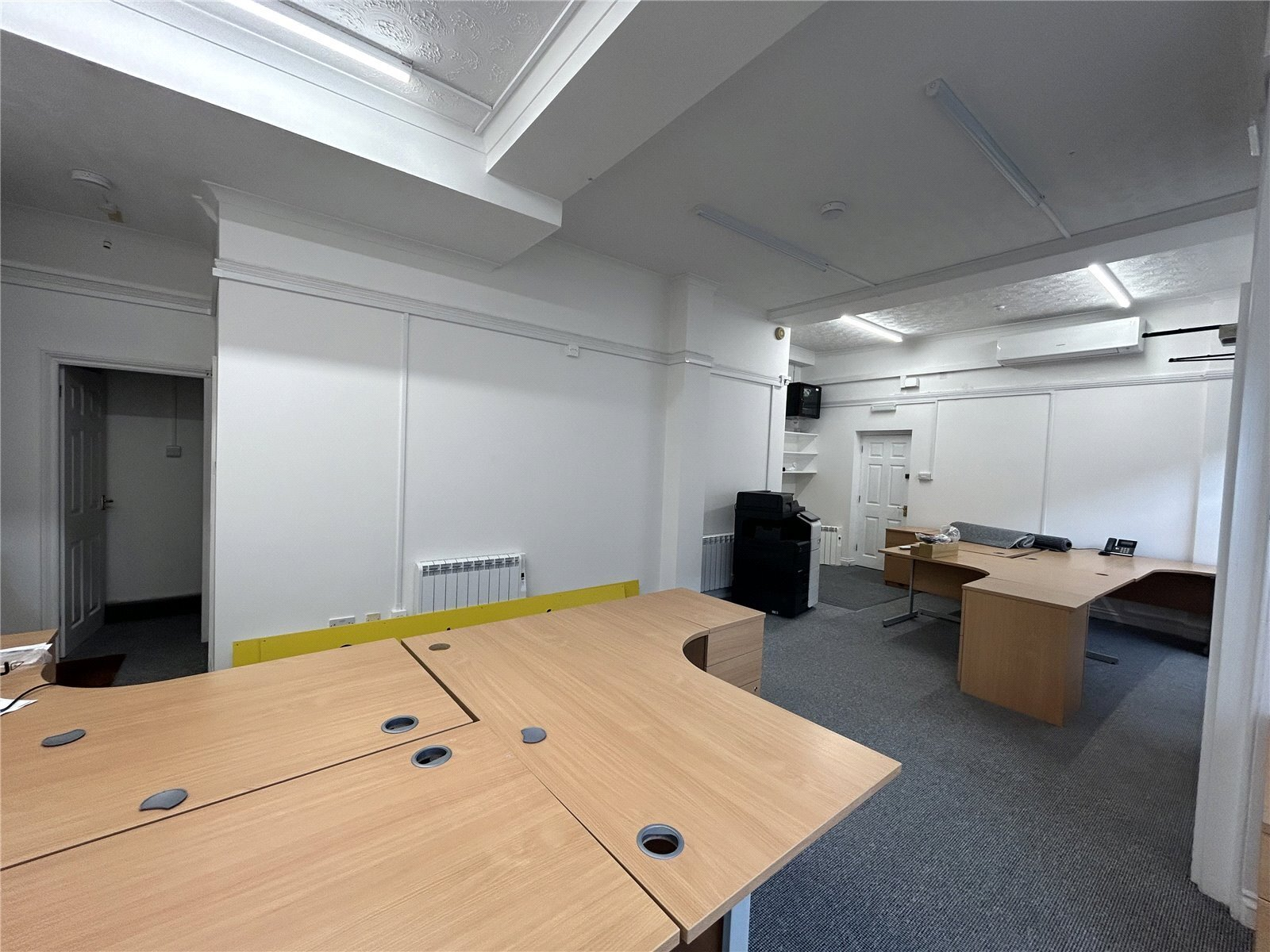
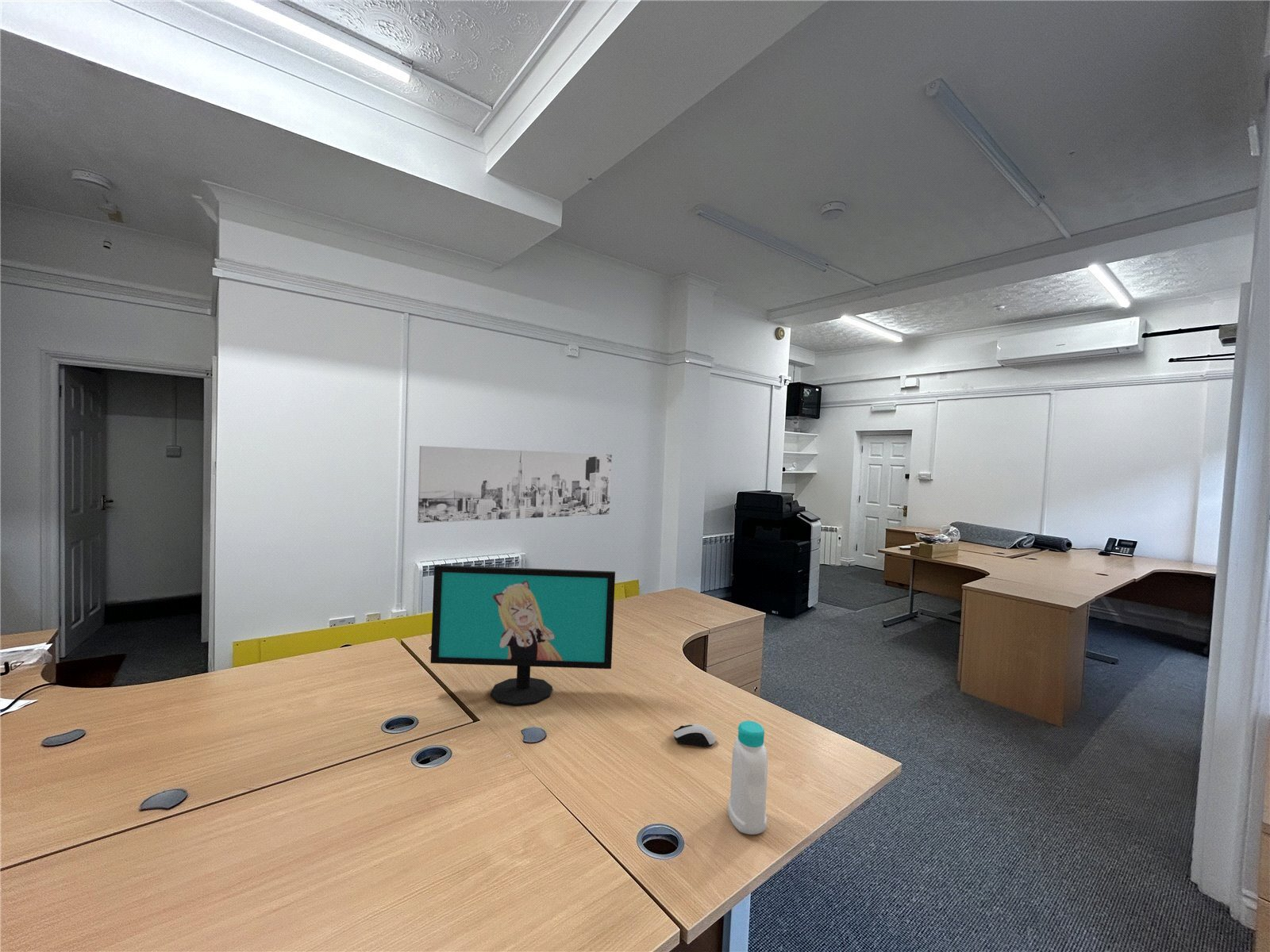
+ bottle [727,720,768,835]
+ computer monitor [429,564,616,707]
+ computer mouse [672,724,717,747]
+ wall art [417,445,613,524]
